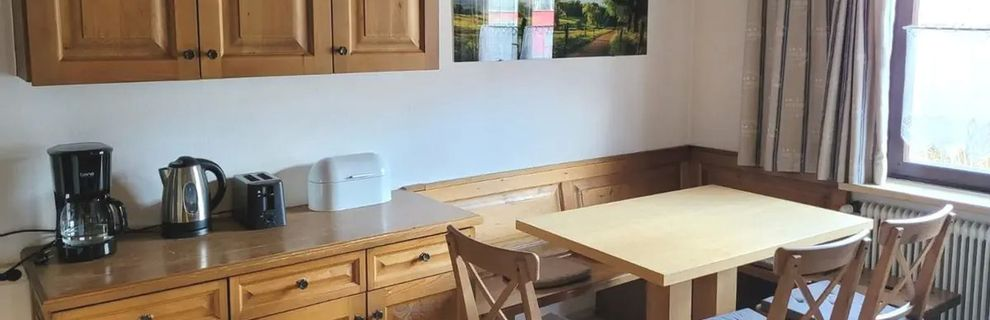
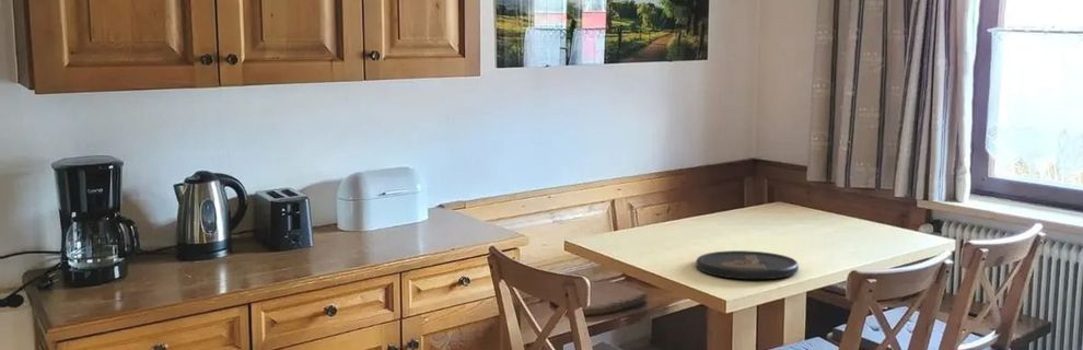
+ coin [695,249,800,280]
